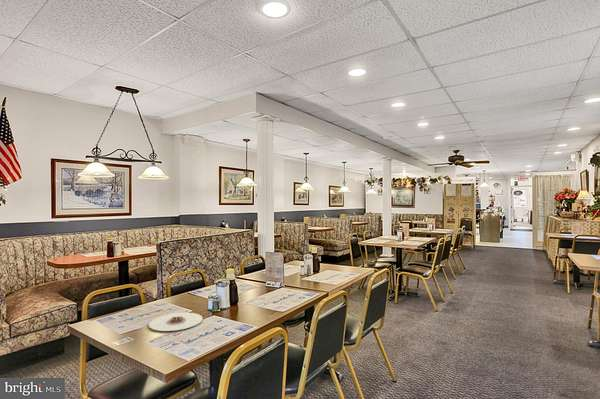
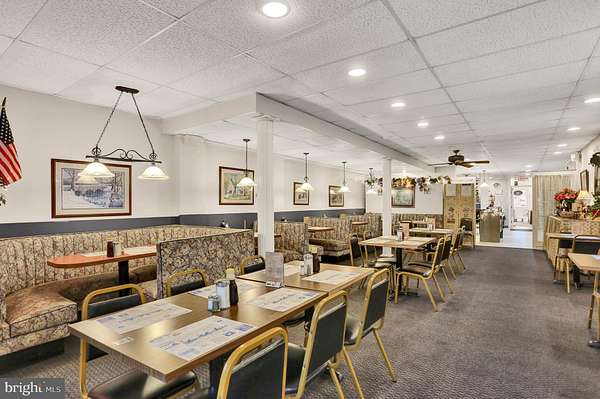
- plate [148,312,204,332]
